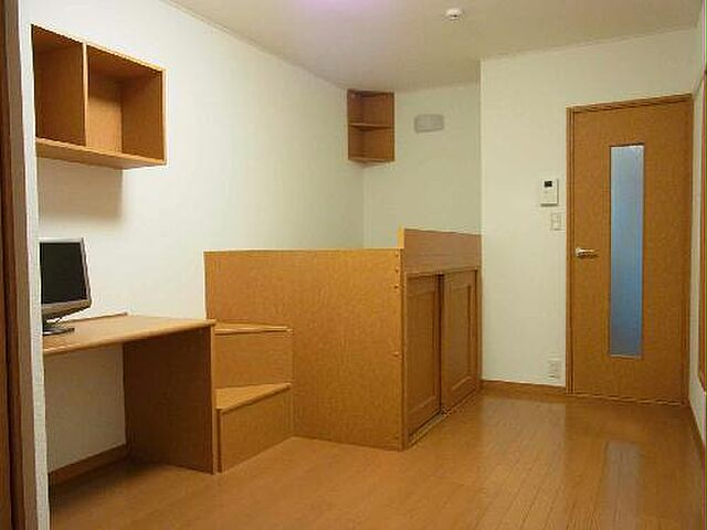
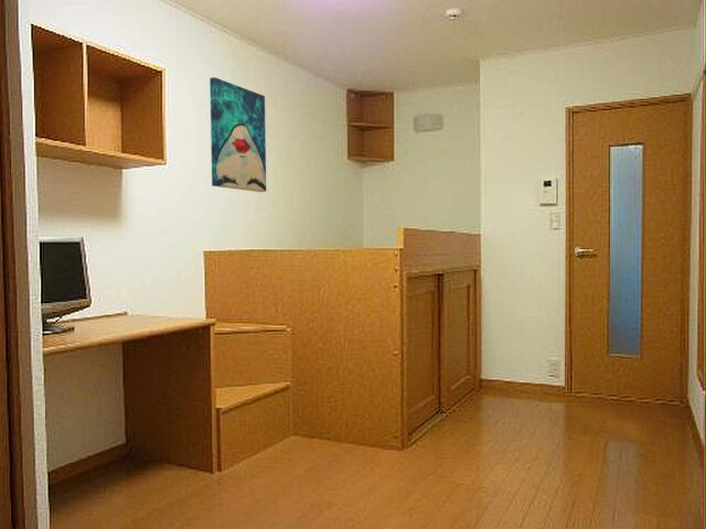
+ wall art [208,76,267,193]
